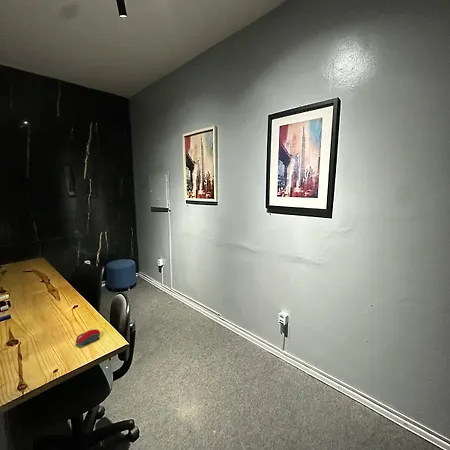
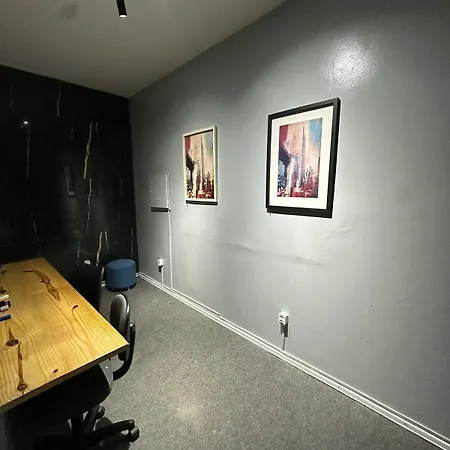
- computer mouse [75,328,101,346]
